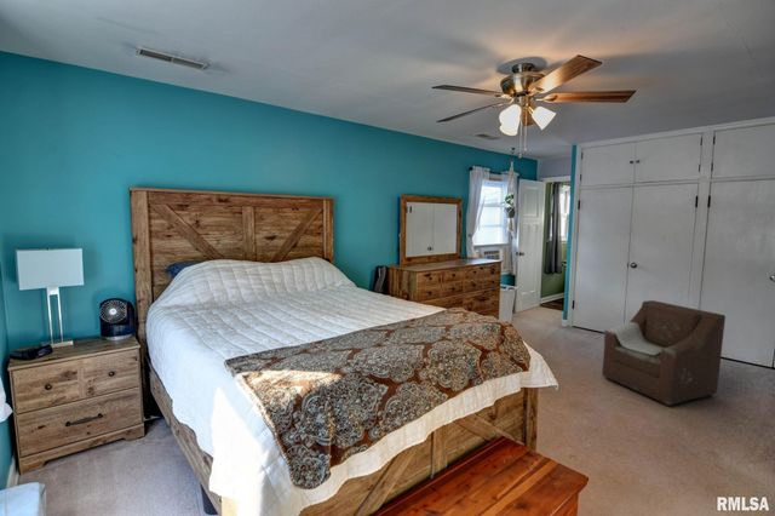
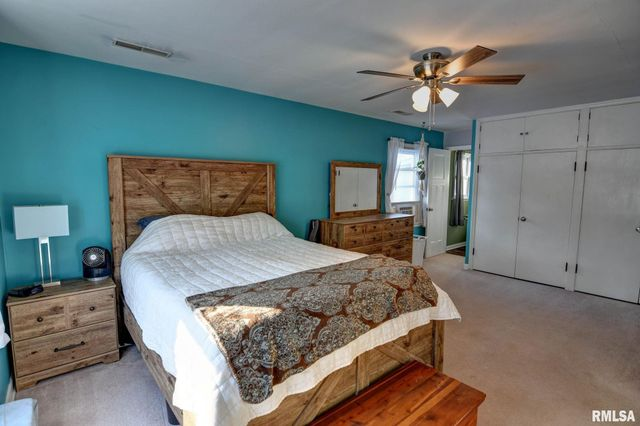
- armchair [601,299,727,407]
